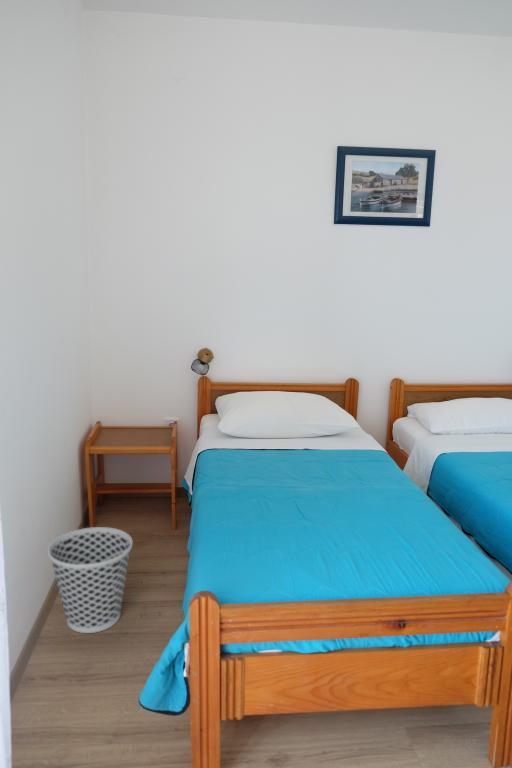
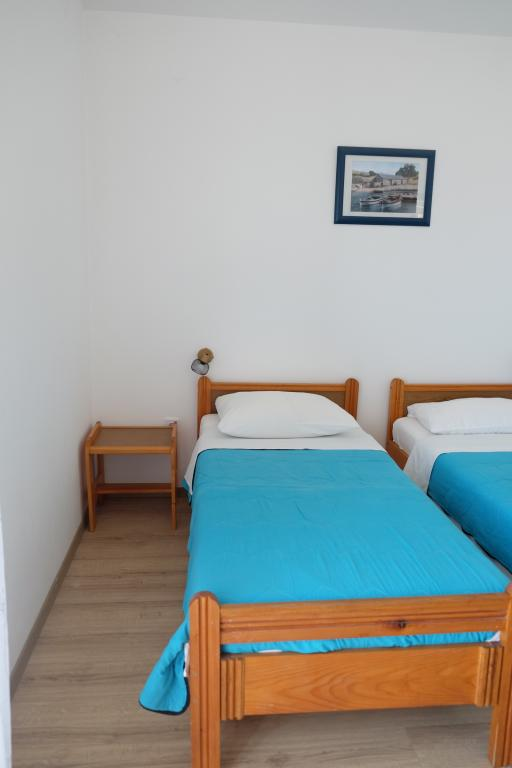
- wastebasket [47,526,133,634]
